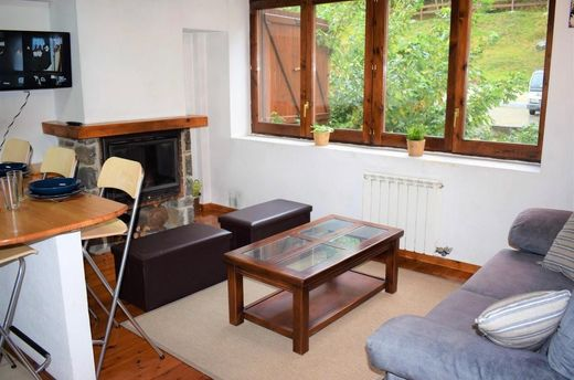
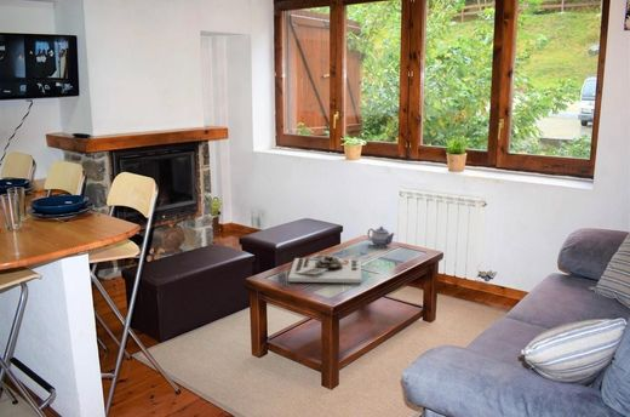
+ board game [287,253,362,284]
+ teapot [367,225,396,249]
